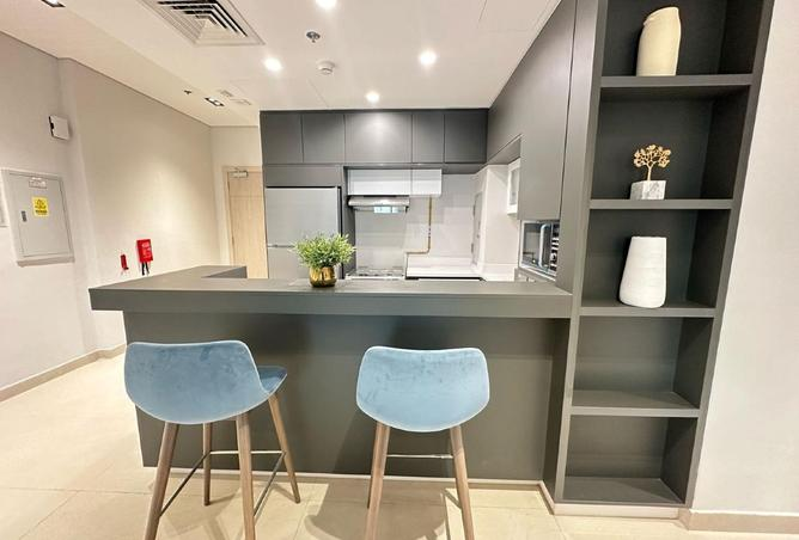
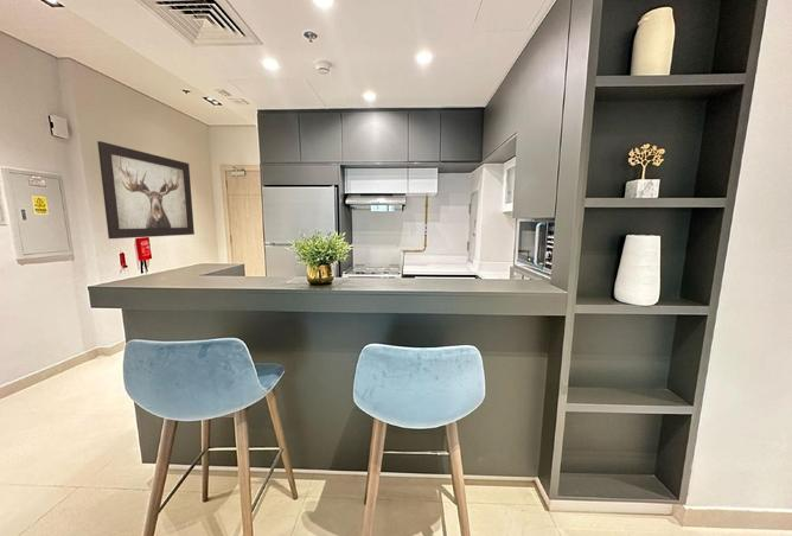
+ wall art [96,140,196,240]
